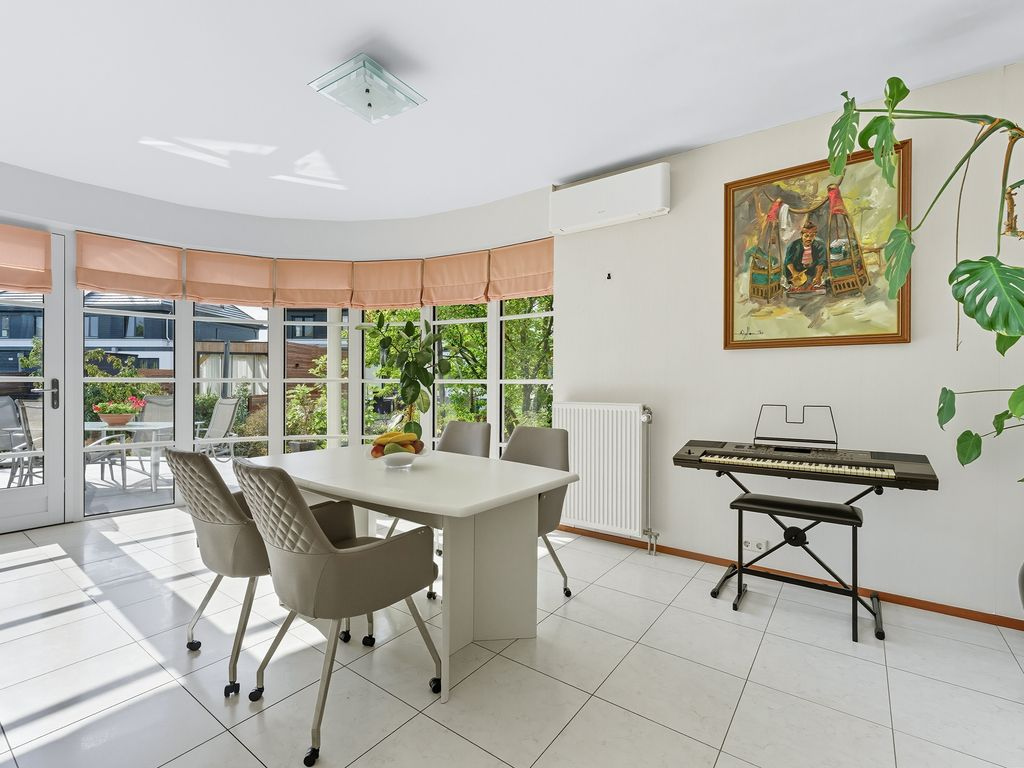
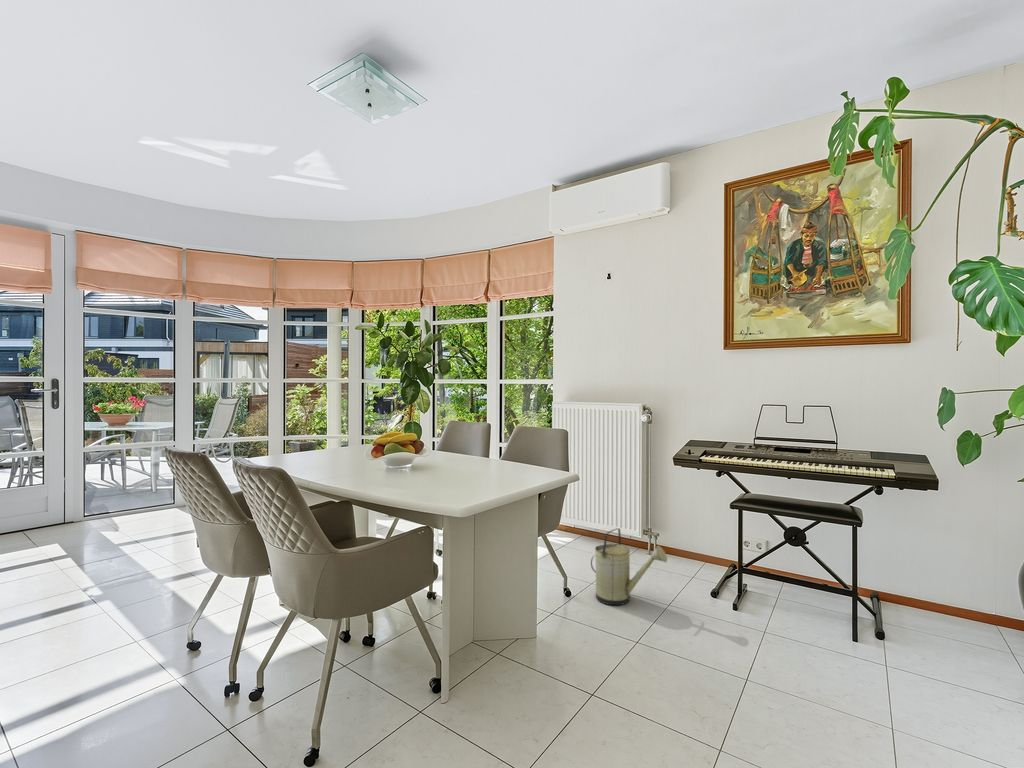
+ watering can [590,527,668,606]
